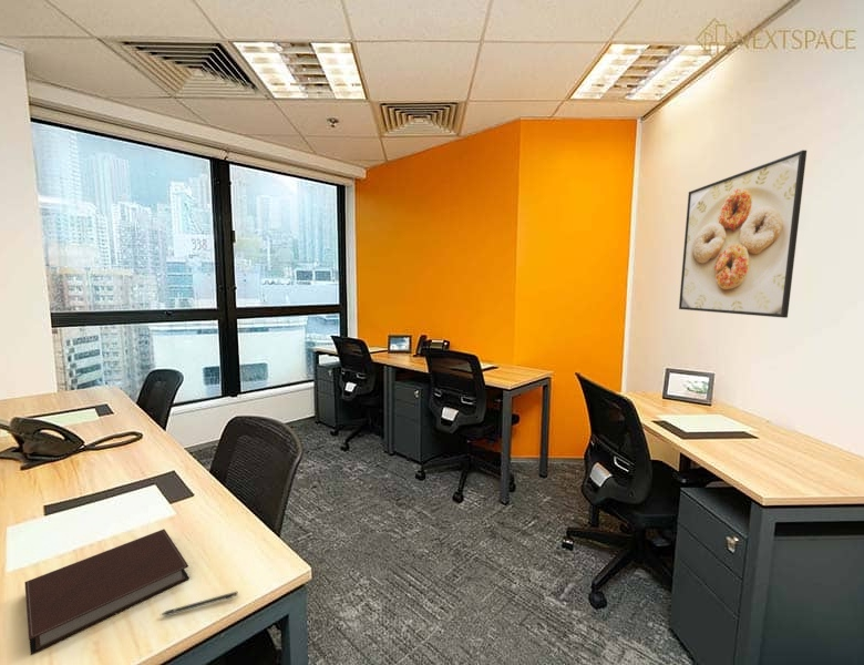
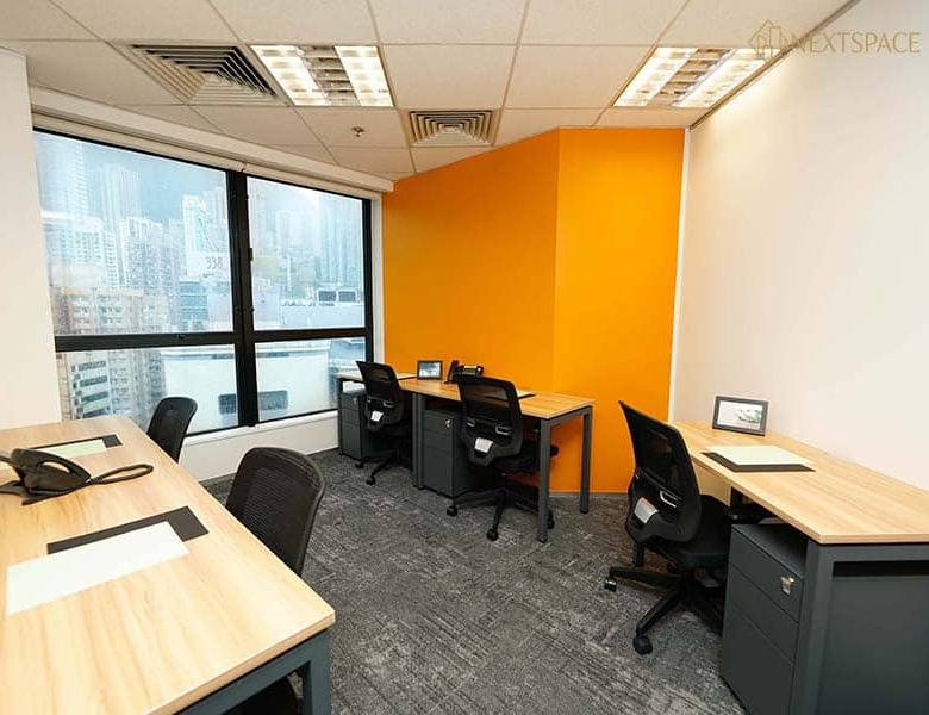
- pen [160,591,239,616]
- notebook [23,528,191,656]
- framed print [678,150,808,319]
